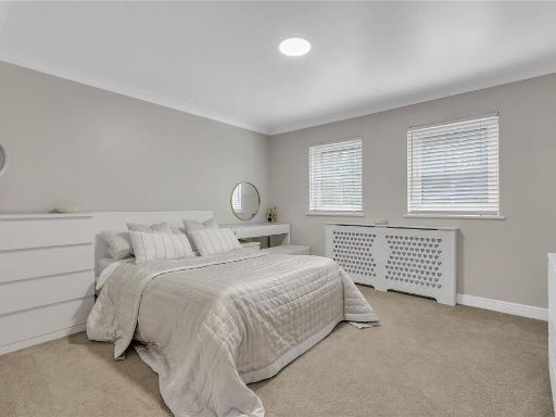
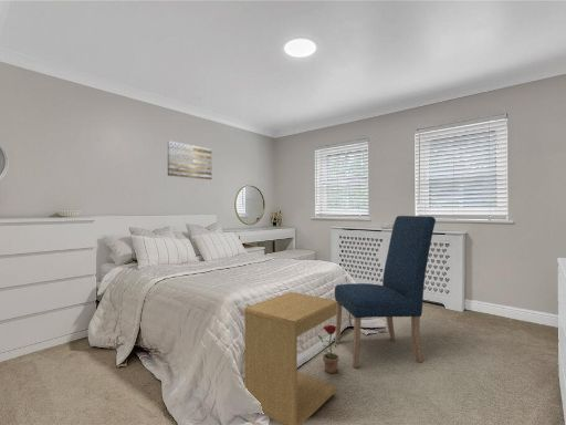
+ wall art [167,141,212,180]
+ chair [334,215,437,370]
+ decorative plant [317,324,342,374]
+ side table [243,291,338,425]
